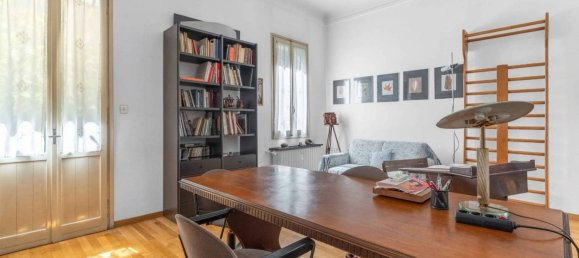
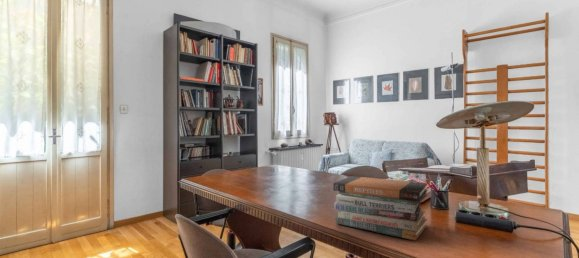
+ book stack [332,175,429,242]
